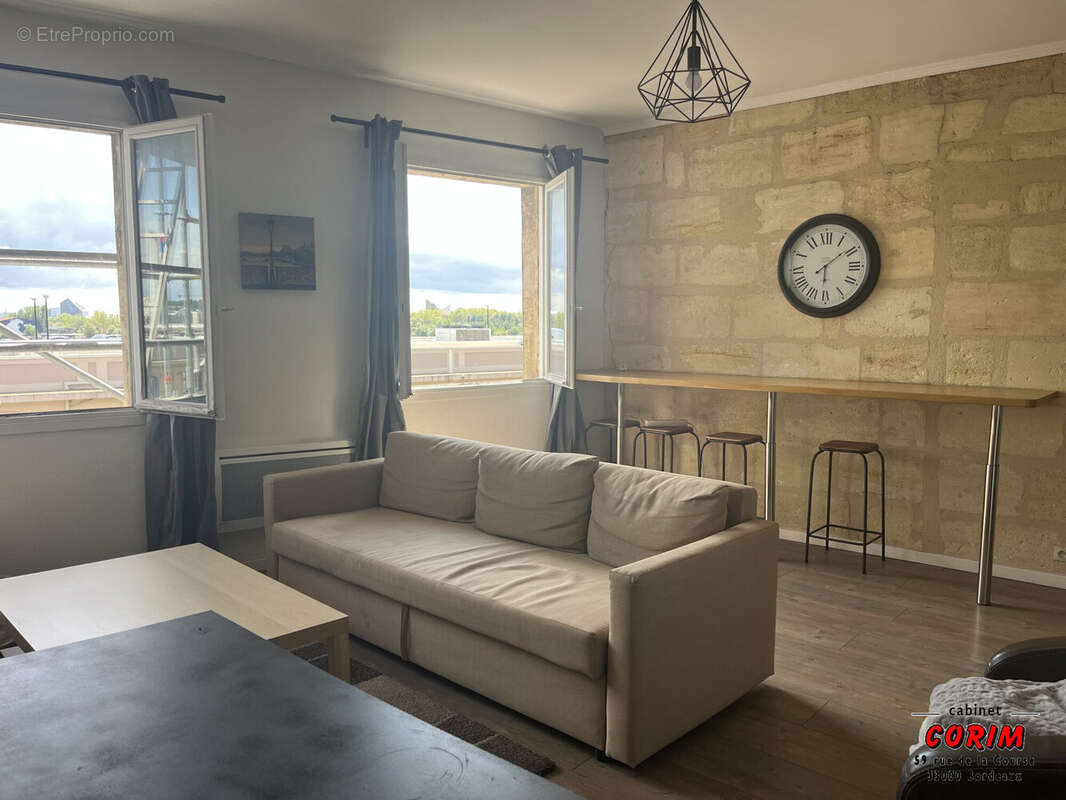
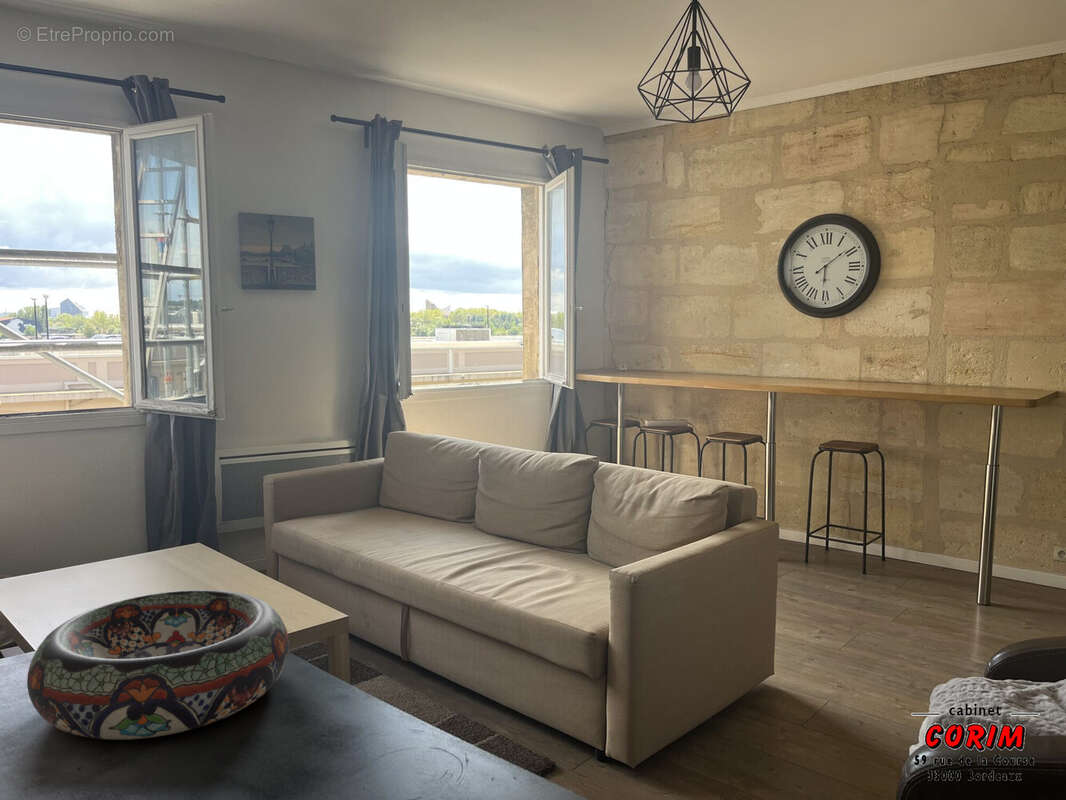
+ decorative bowl [26,589,290,741]
